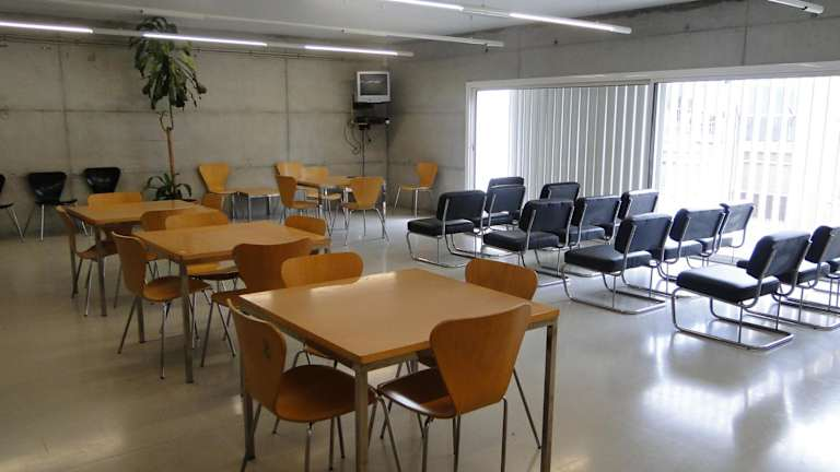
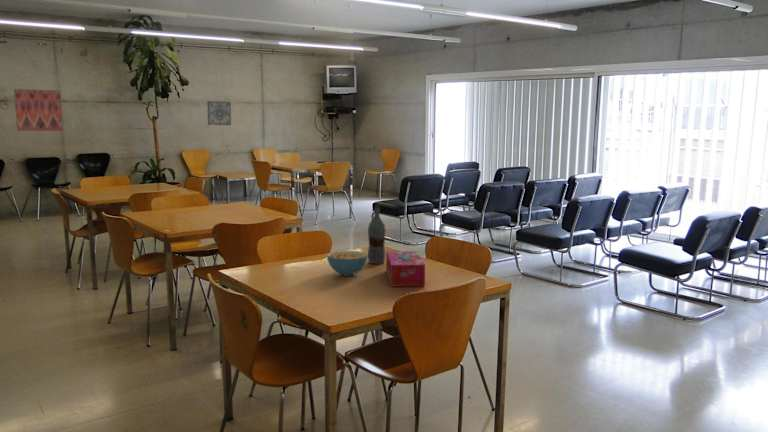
+ tissue box [385,250,426,288]
+ wall art [206,100,232,126]
+ bottle [367,205,387,265]
+ cereal bowl [326,249,368,277]
+ wall art [13,88,64,132]
